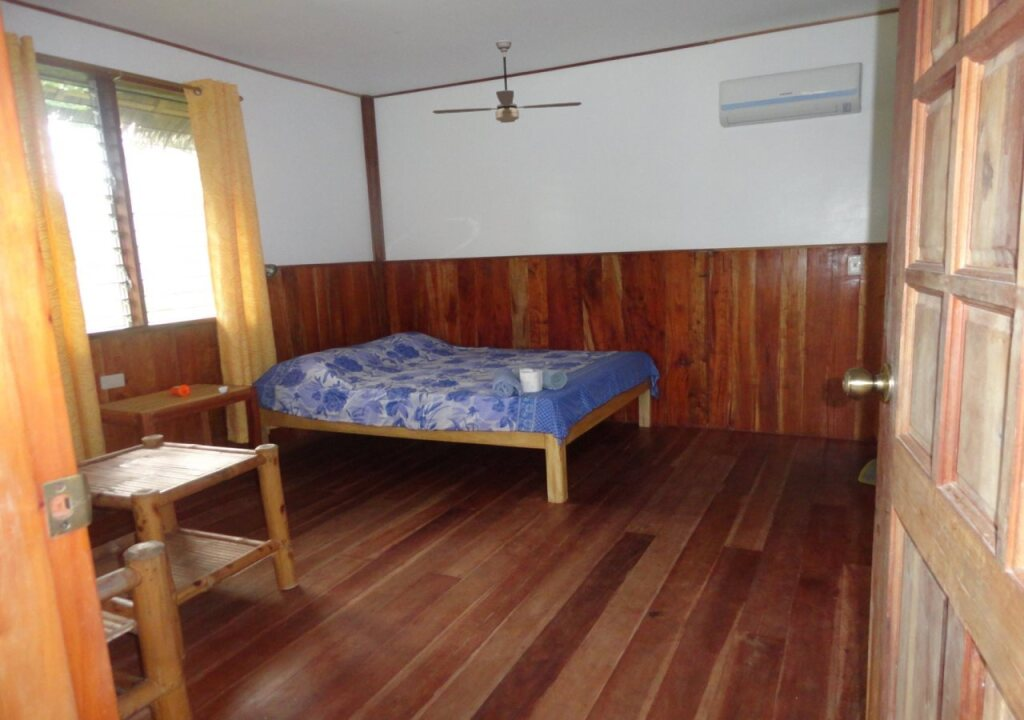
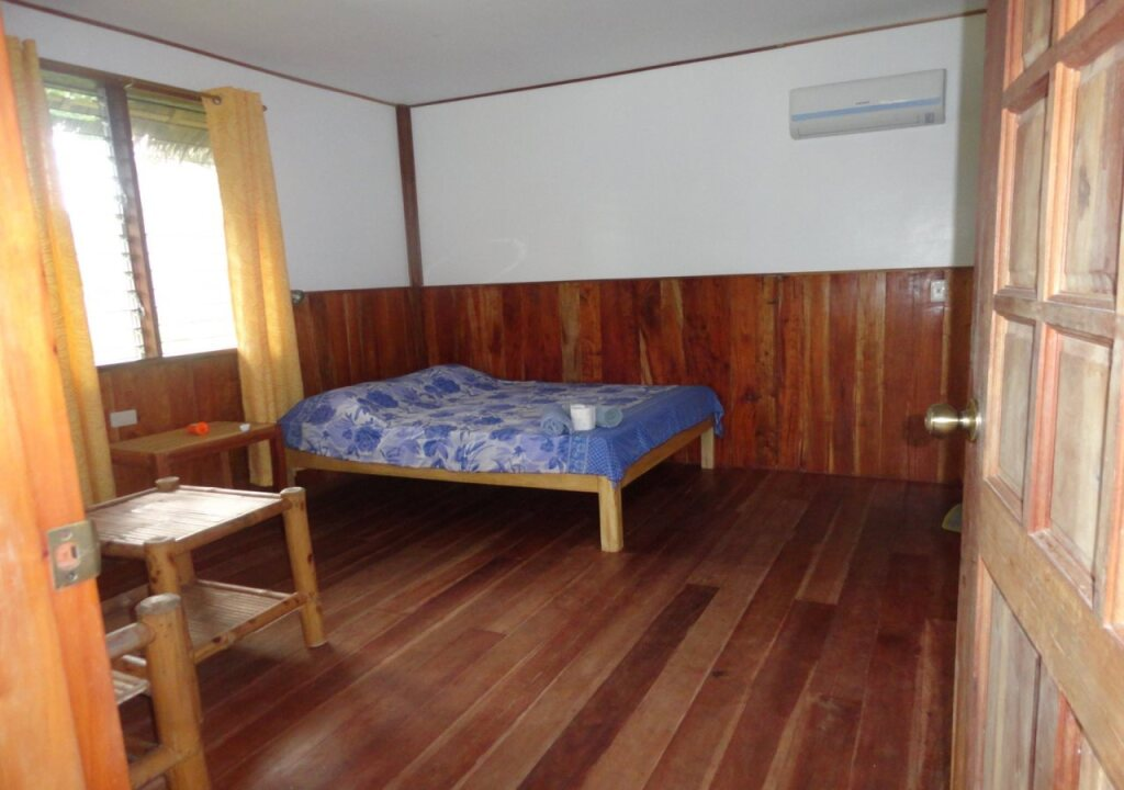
- ceiling fan [432,39,583,124]
